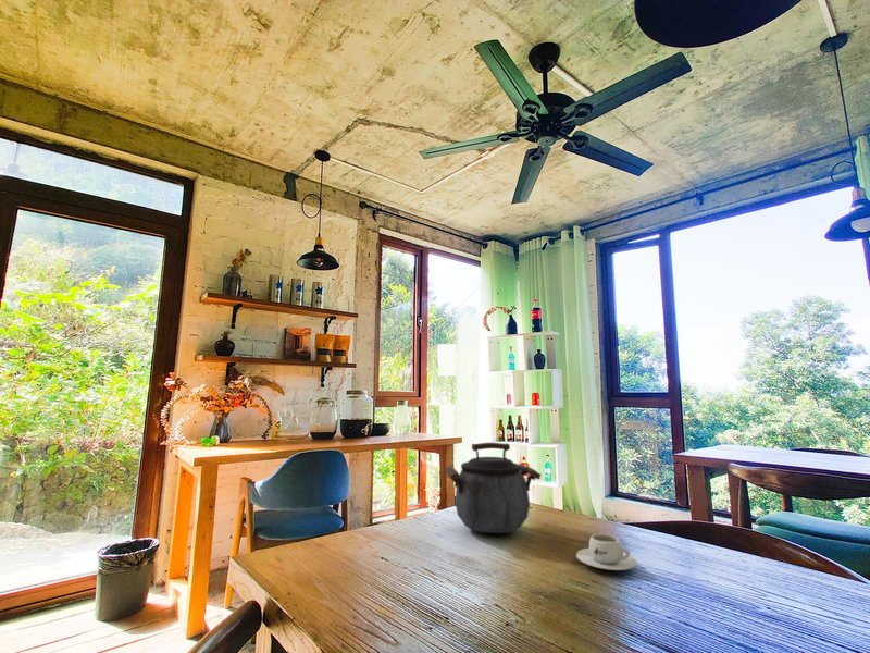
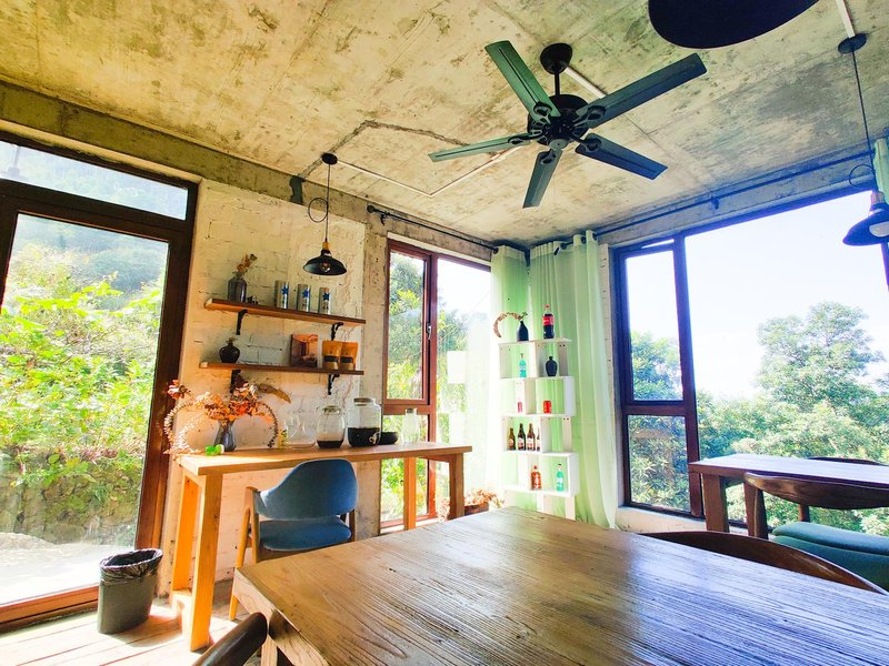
- kettle [444,442,542,534]
- teacup [575,533,638,571]
